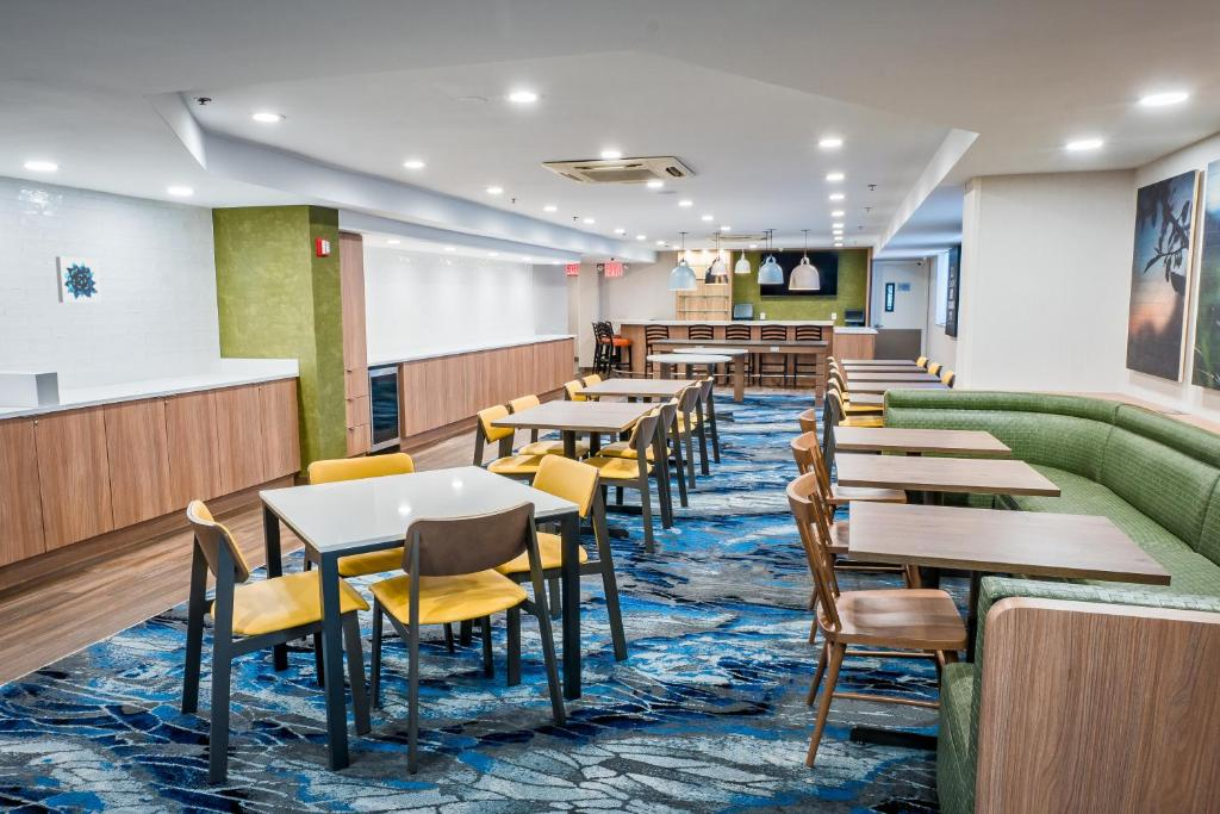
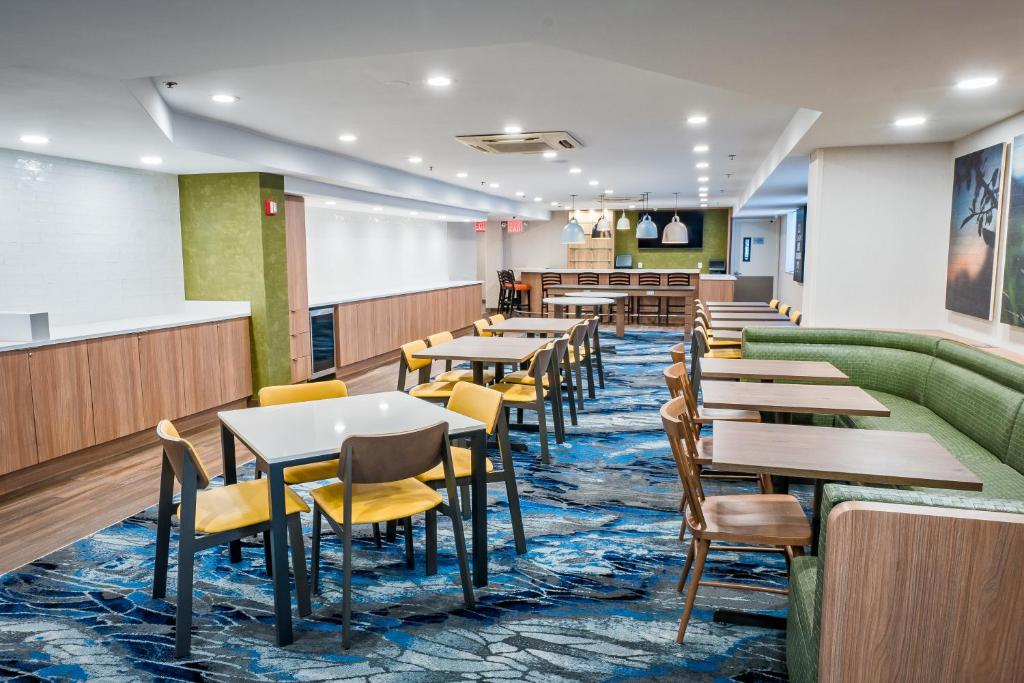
- wall art [55,255,102,304]
